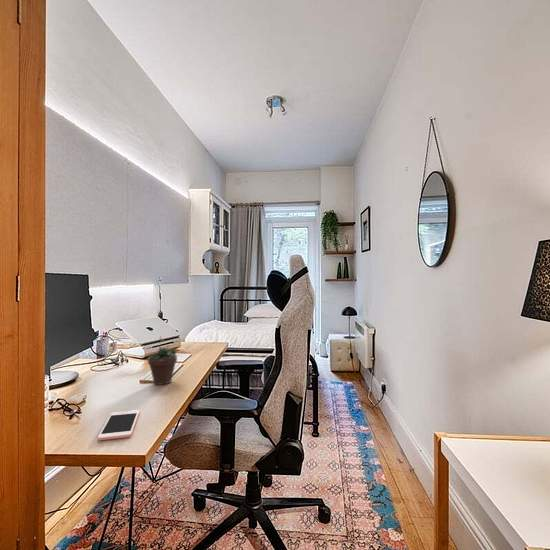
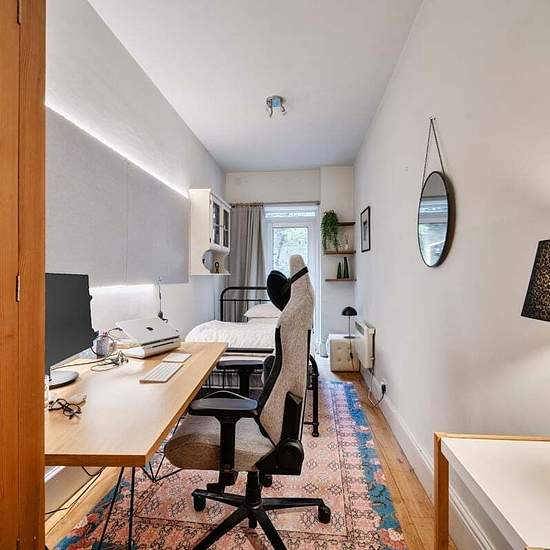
- cell phone [97,409,140,441]
- succulent plant [147,335,178,386]
